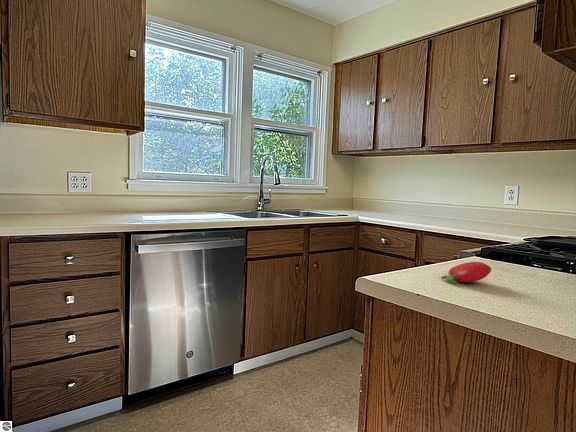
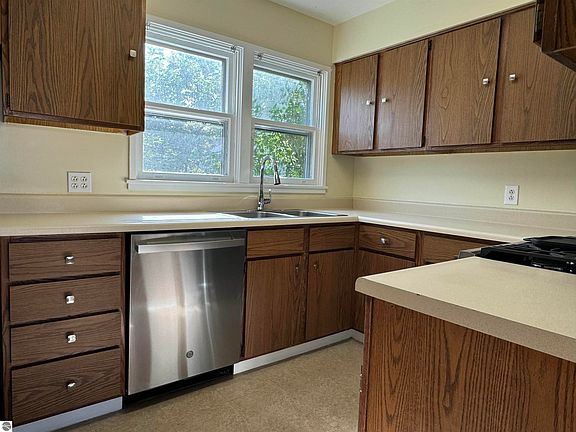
- fruit [440,261,492,283]
